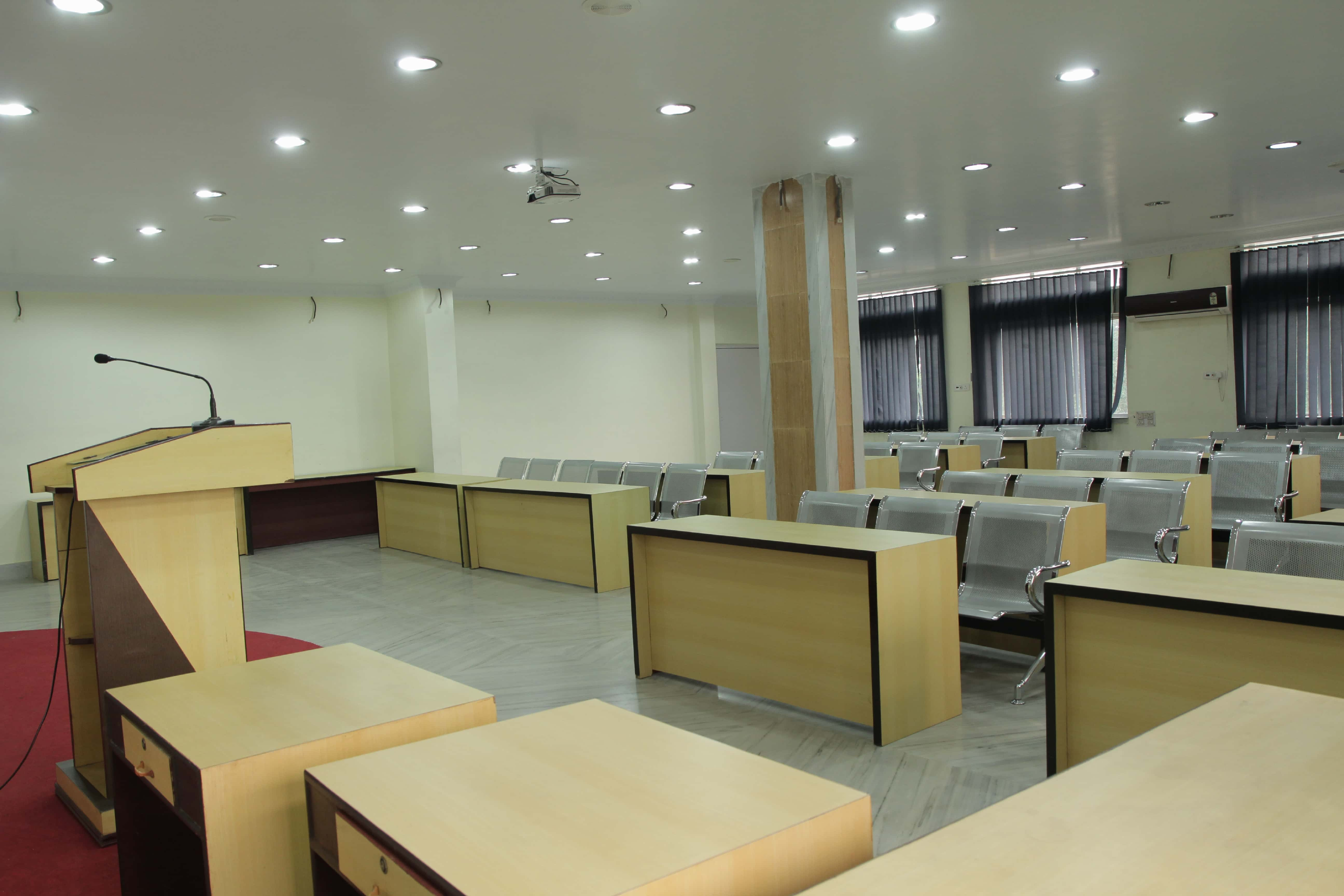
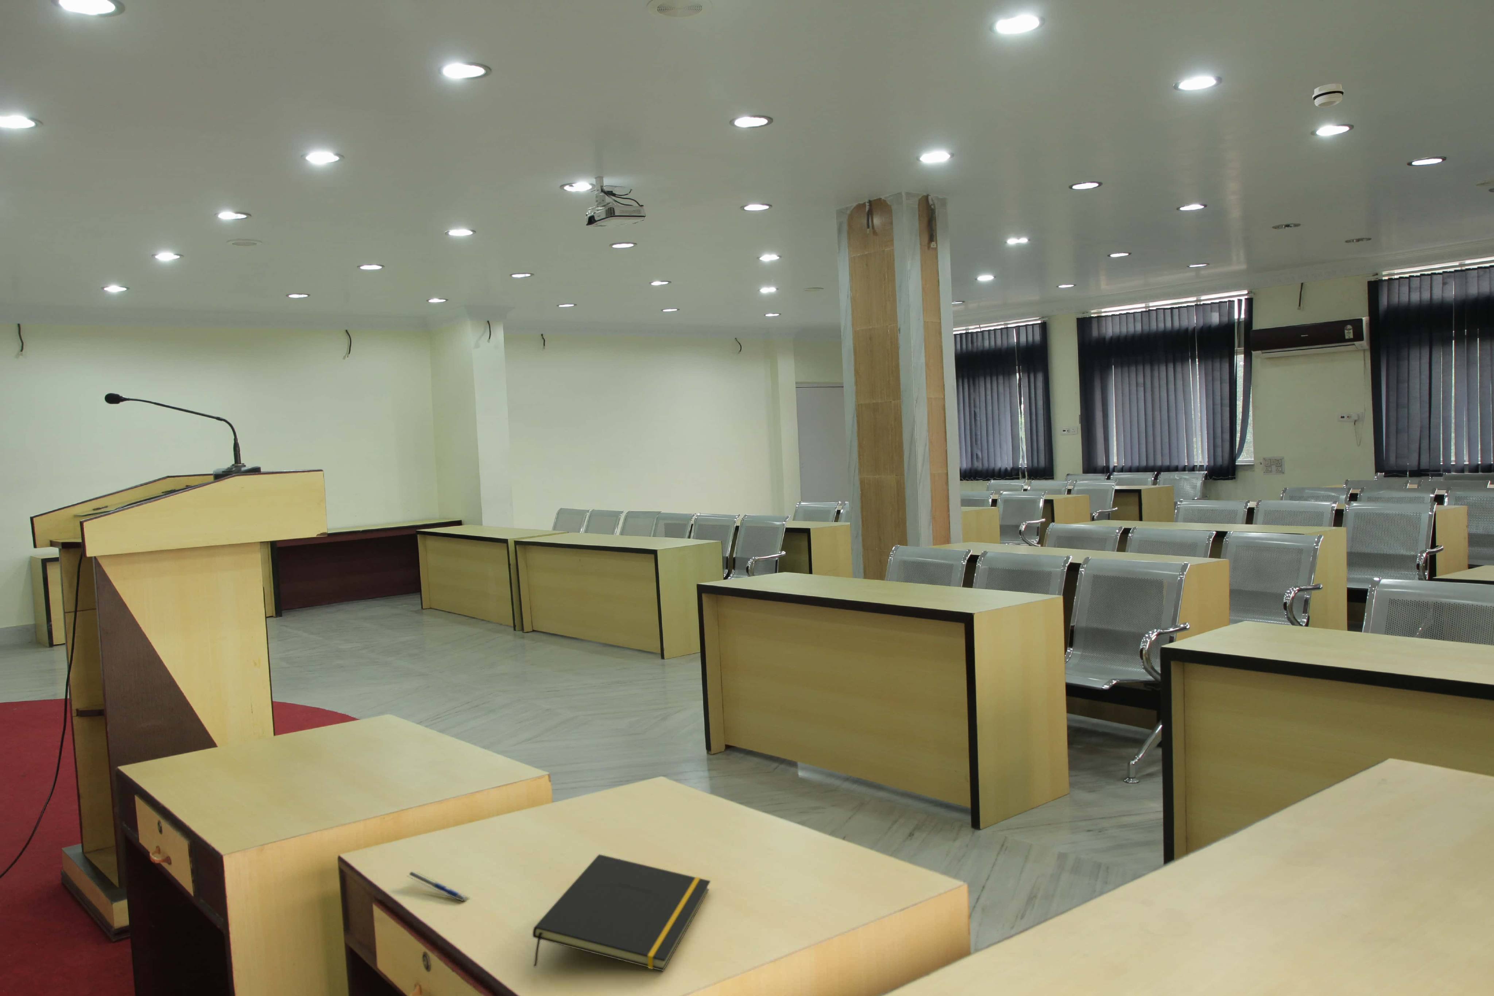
+ pen [407,872,470,903]
+ notepad [532,854,711,972]
+ smoke detector [1312,83,1344,108]
